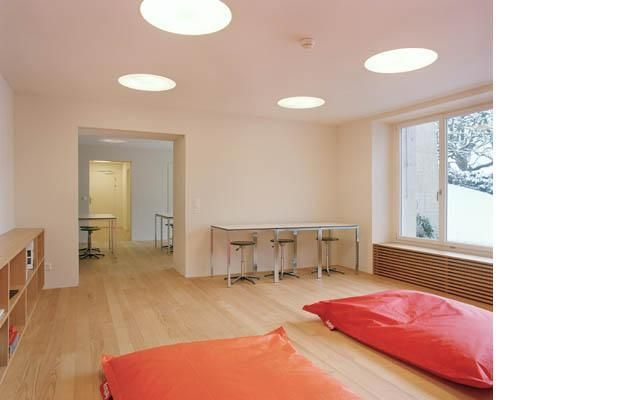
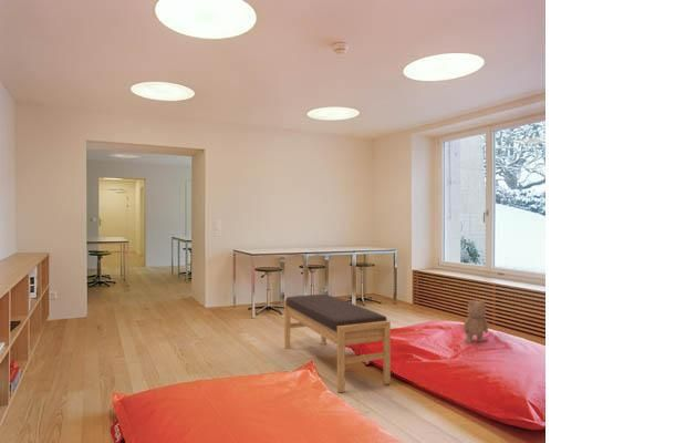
+ teddy bear [462,299,489,344]
+ bench [283,293,392,393]
